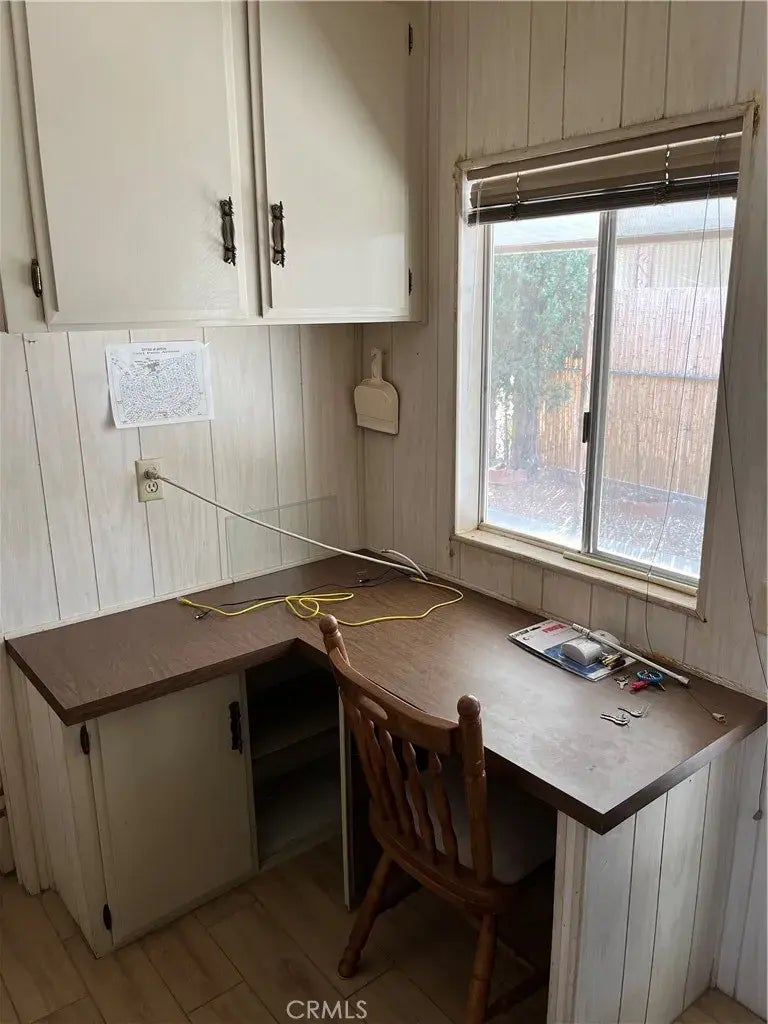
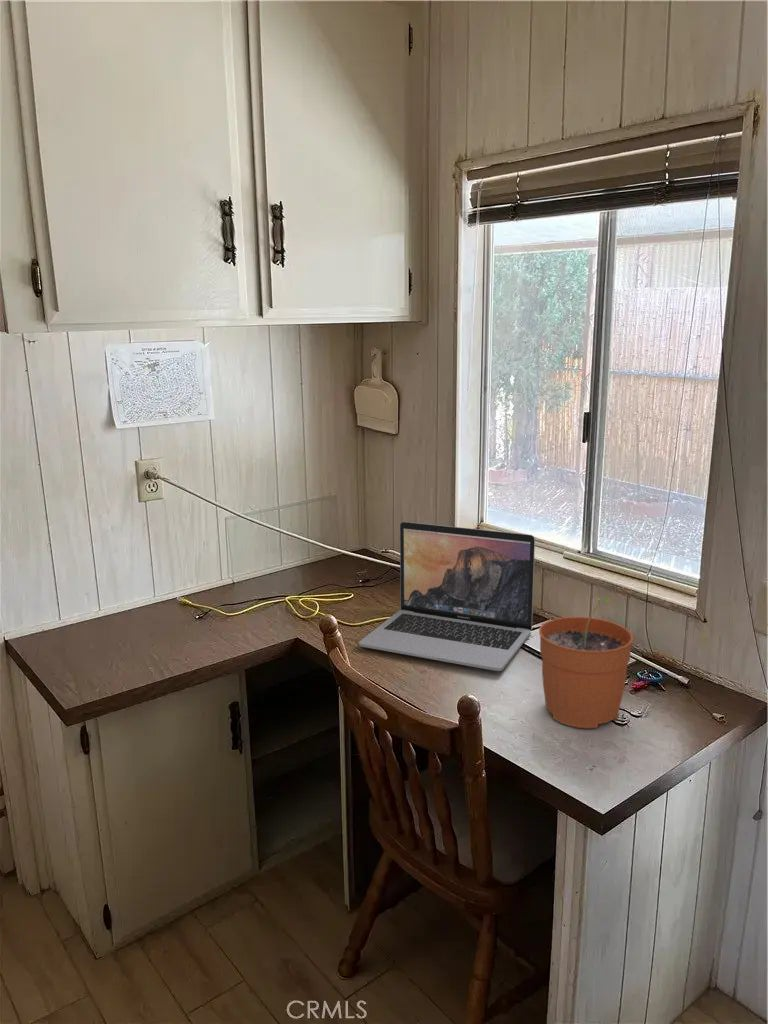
+ plant pot [538,596,634,729]
+ laptop [358,521,536,672]
